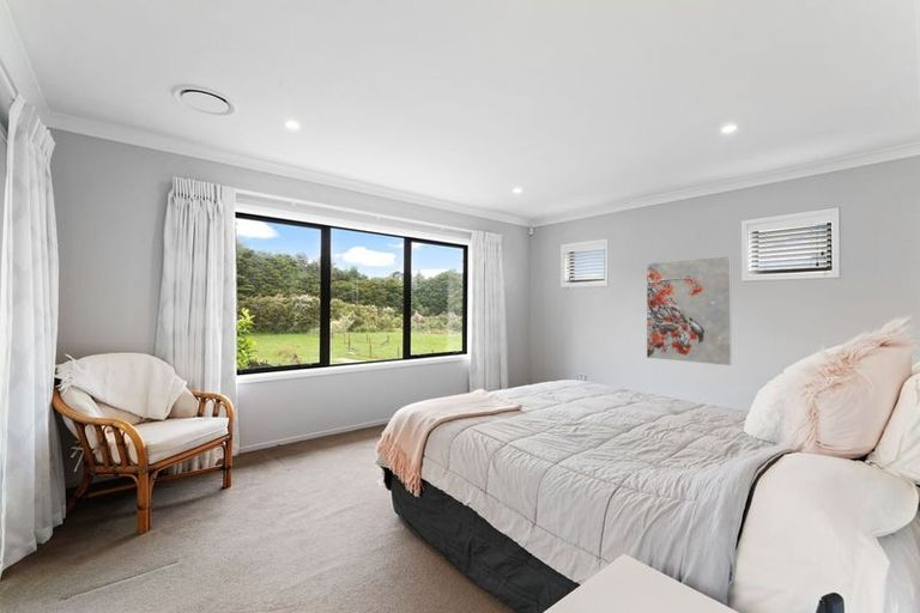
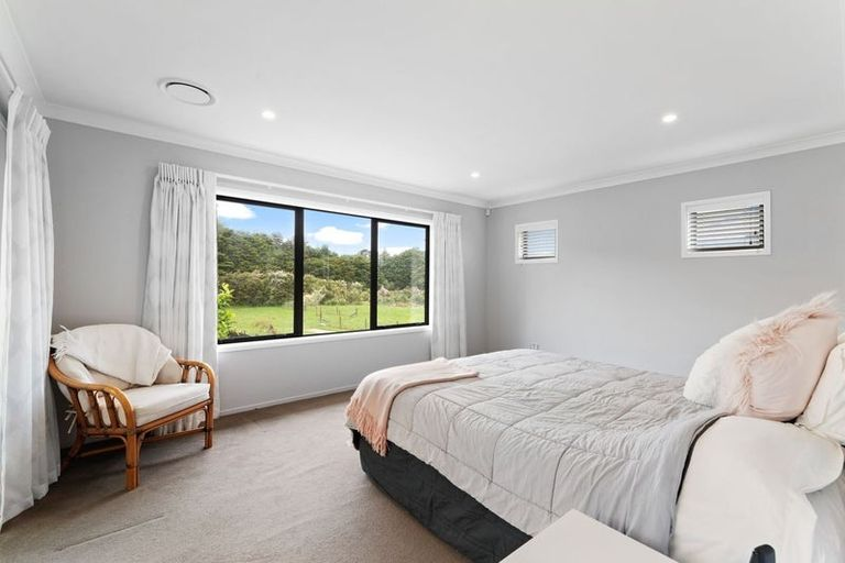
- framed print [646,255,733,366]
